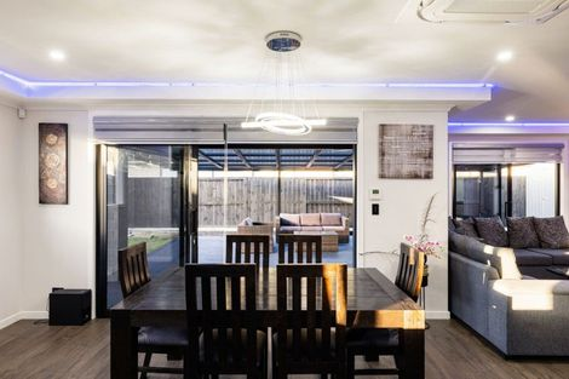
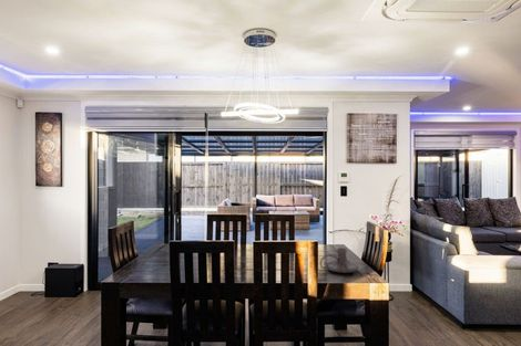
+ candle holder [319,247,360,274]
